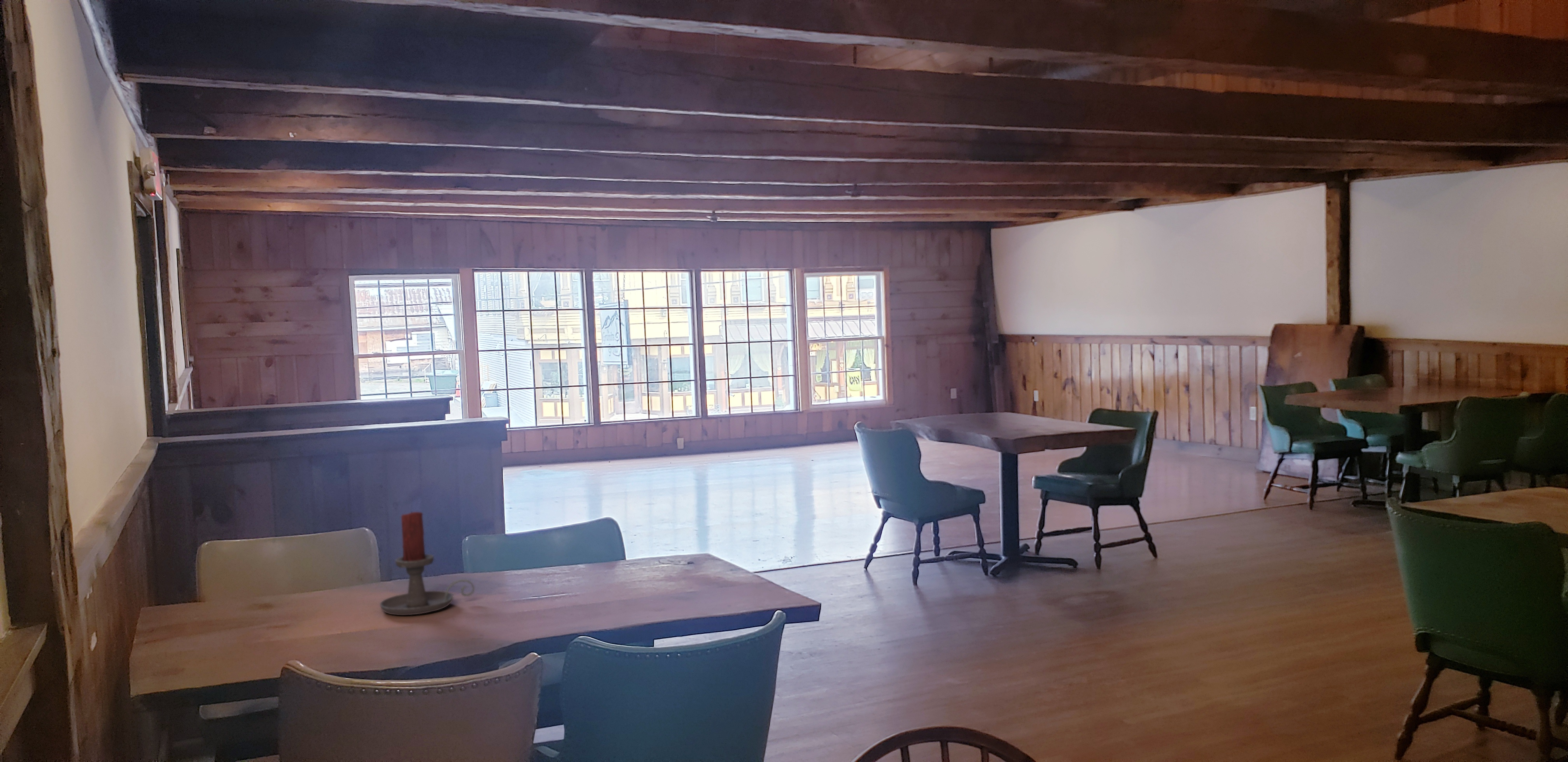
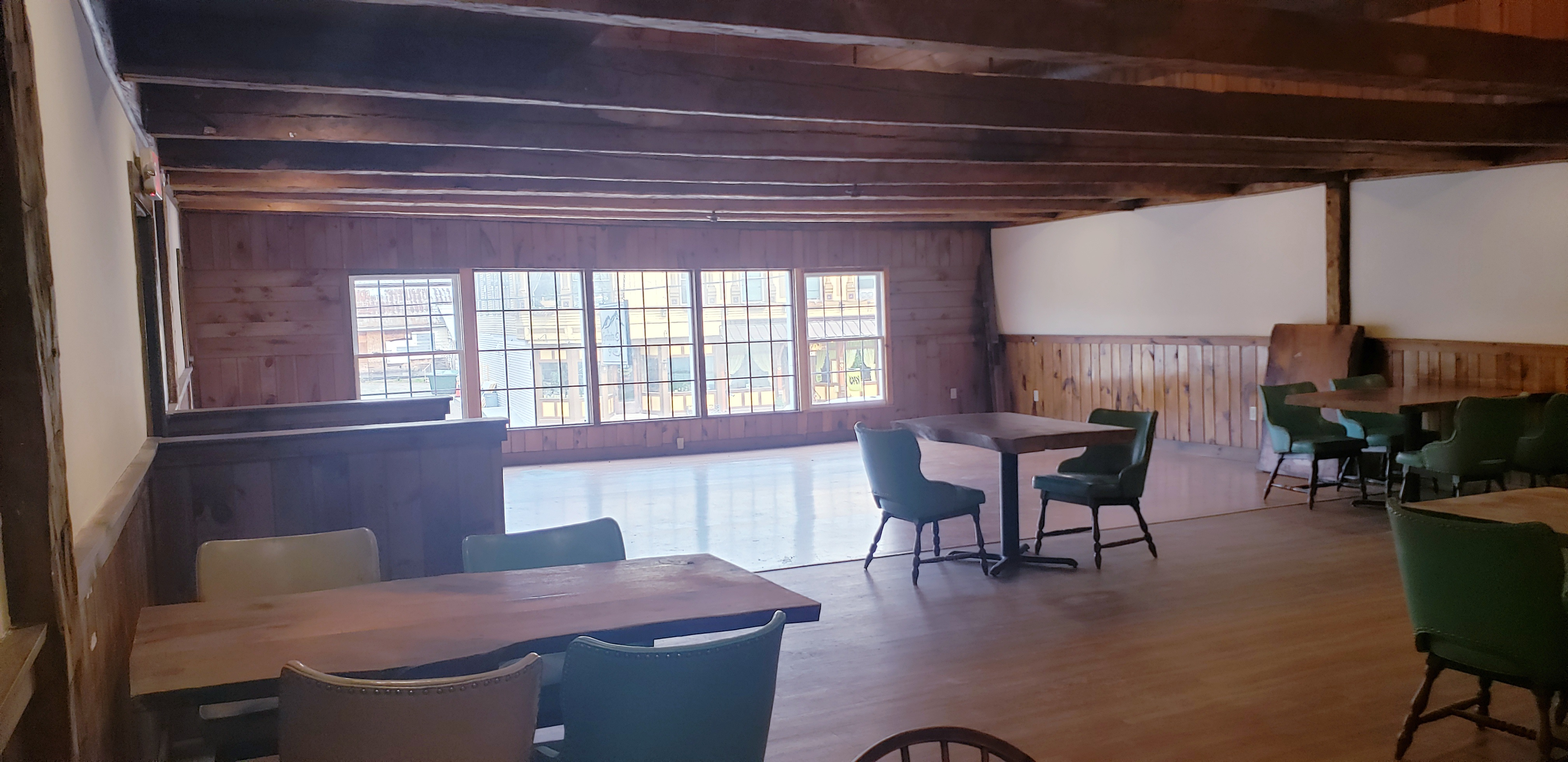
- candle holder [379,511,475,615]
